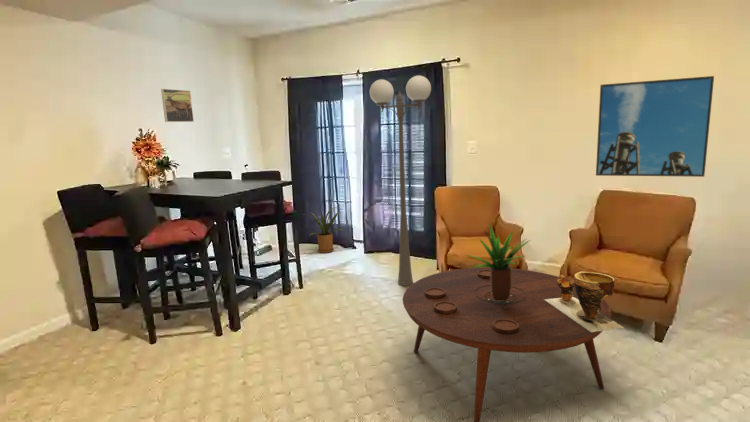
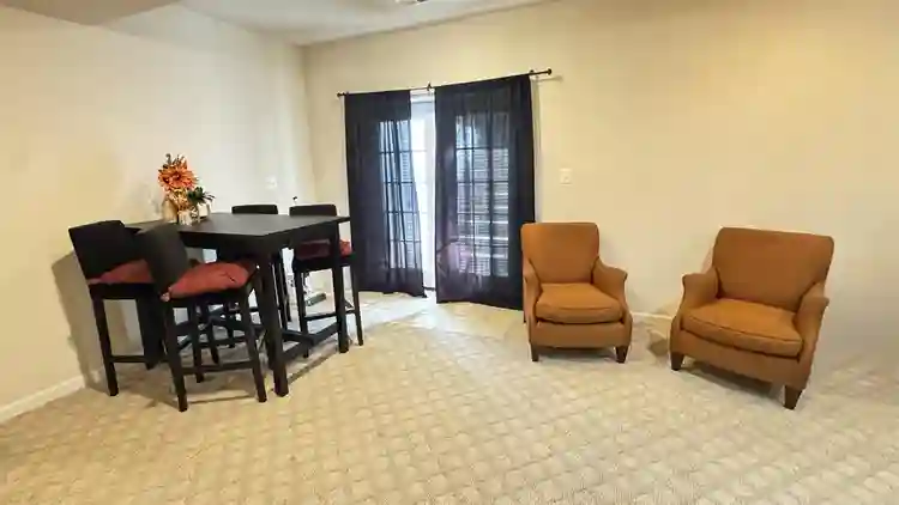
- coffee table [402,267,612,422]
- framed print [595,75,715,178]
- clay pot [544,270,625,332]
- potted plant [466,224,531,301]
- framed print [160,88,195,123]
- house plant [301,206,344,254]
- floor lamp [369,75,432,287]
